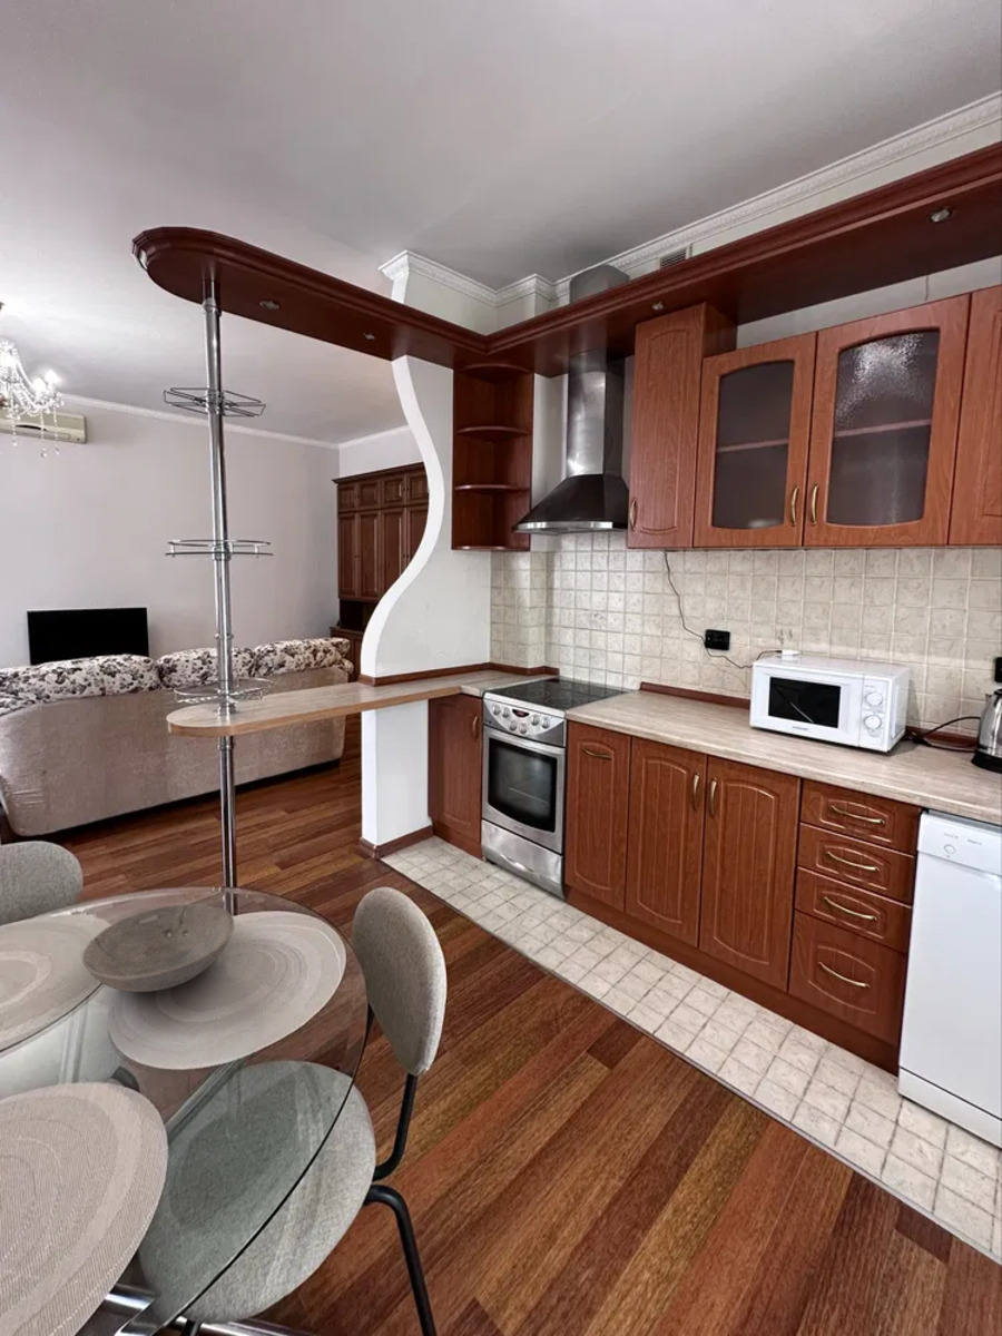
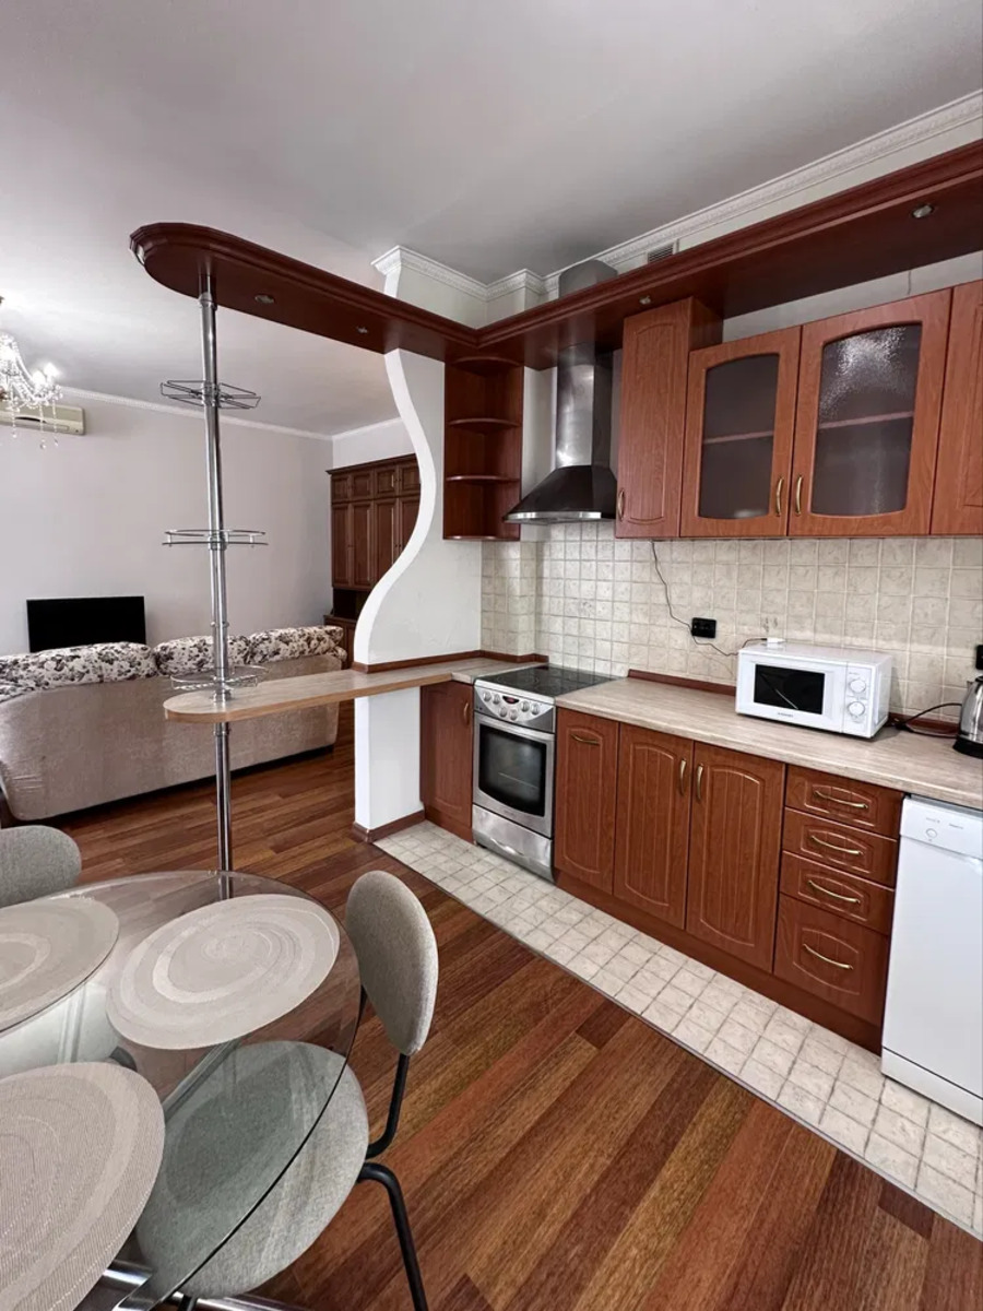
- bowl [80,903,235,993]
